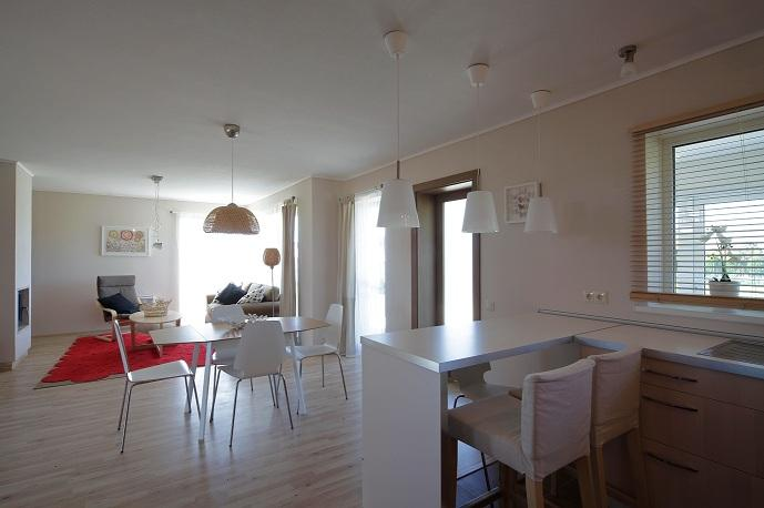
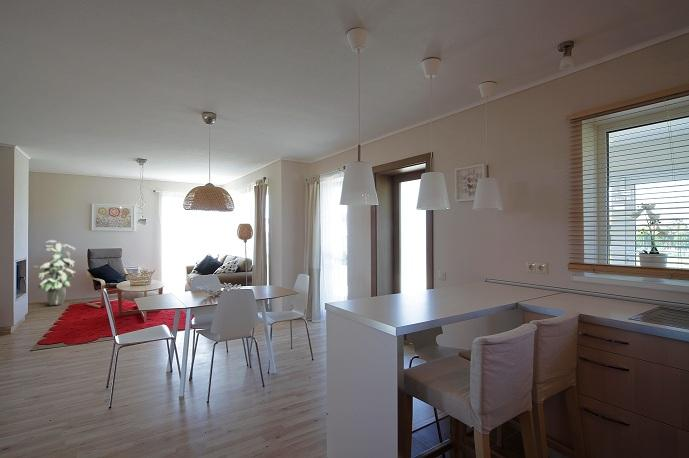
+ indoor plant [33,239,77,306]
